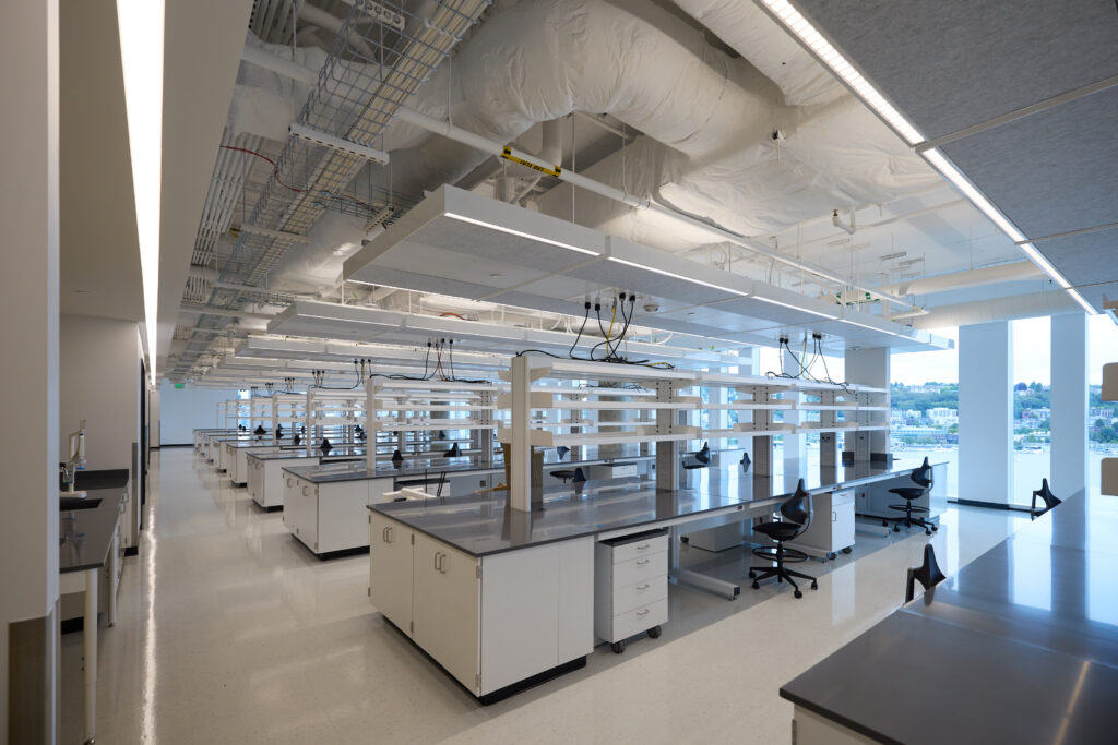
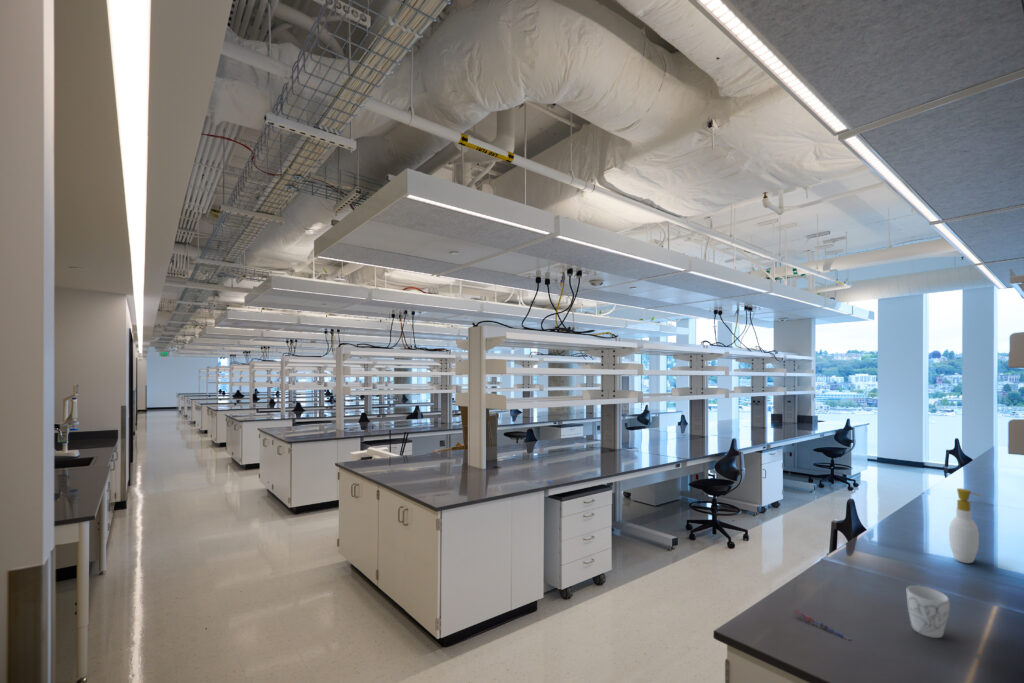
+ mug [906,585,951,639]
+ pen [792,609,851,641]
+ soap bottle [948,487,983,564]
